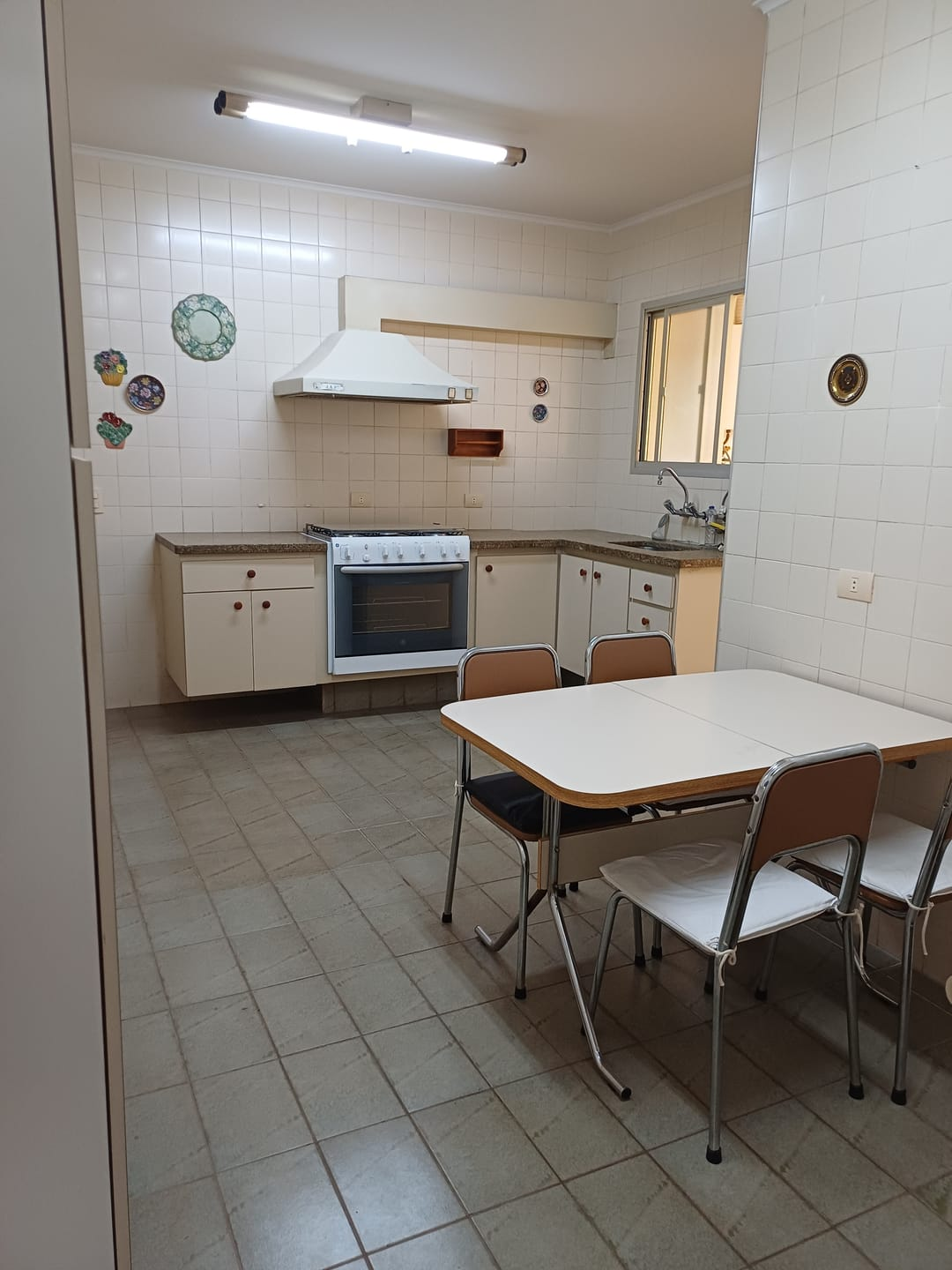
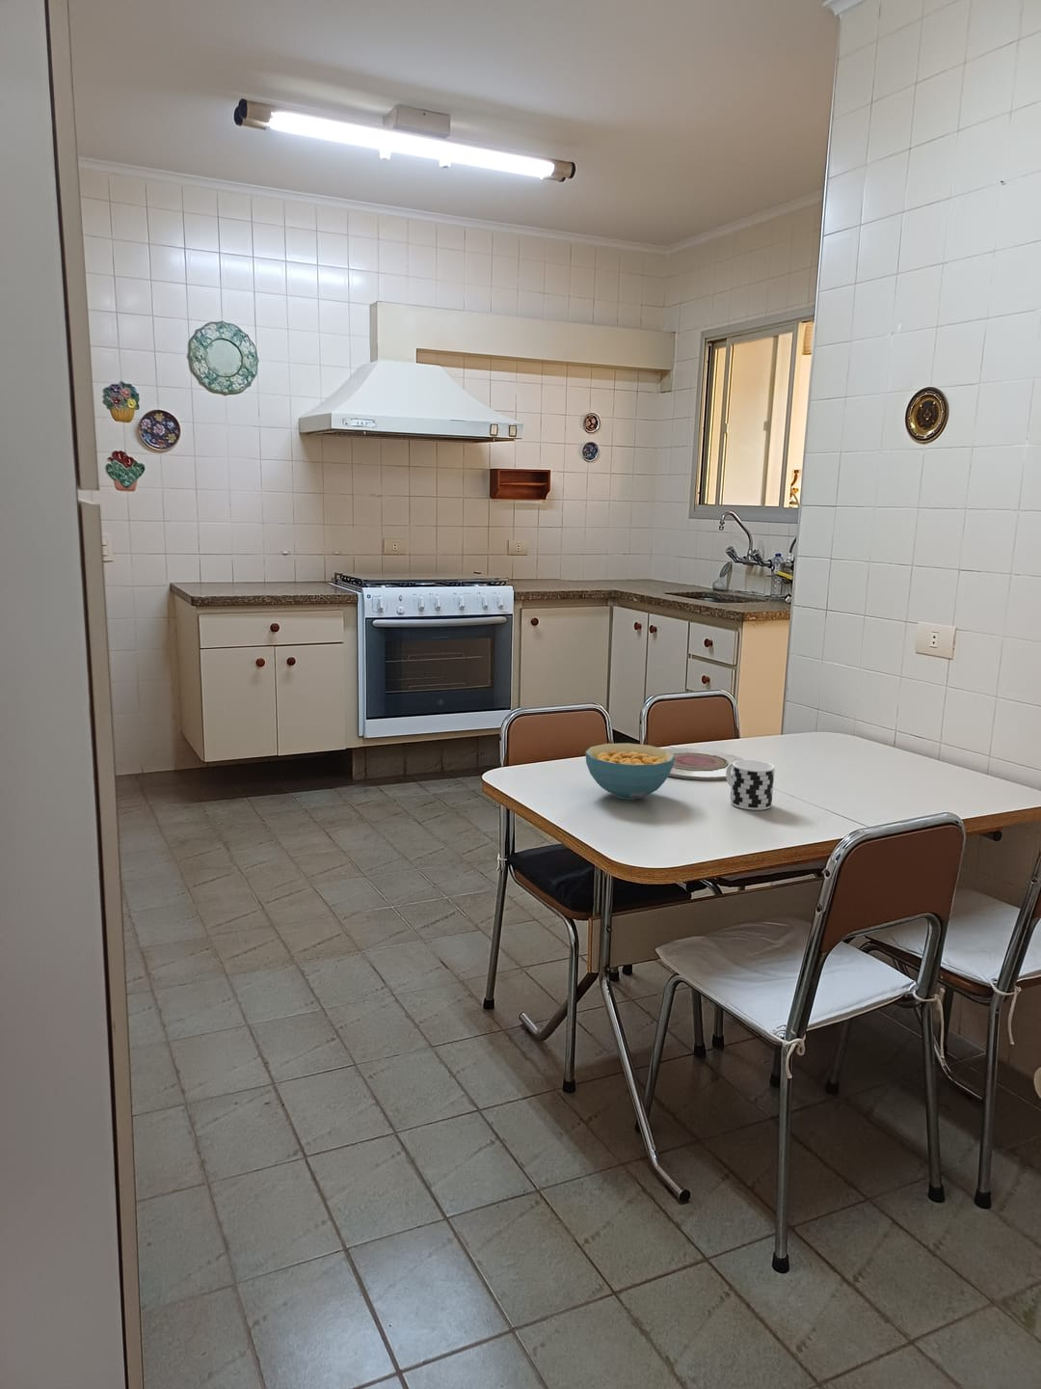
+ cereal bowl [584,742,675,801]
+ cup [726,759,776,812]
+ plate [663,748,745,781]
